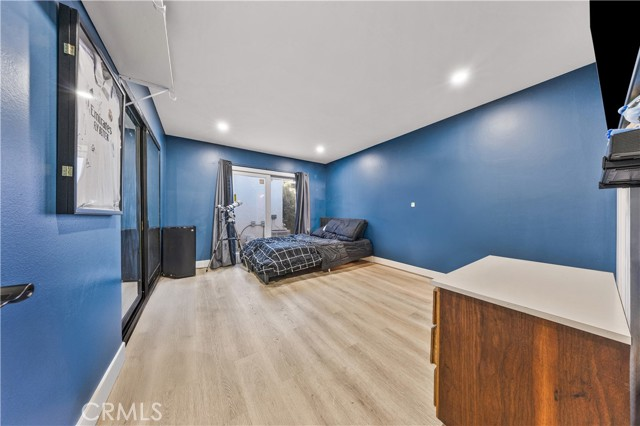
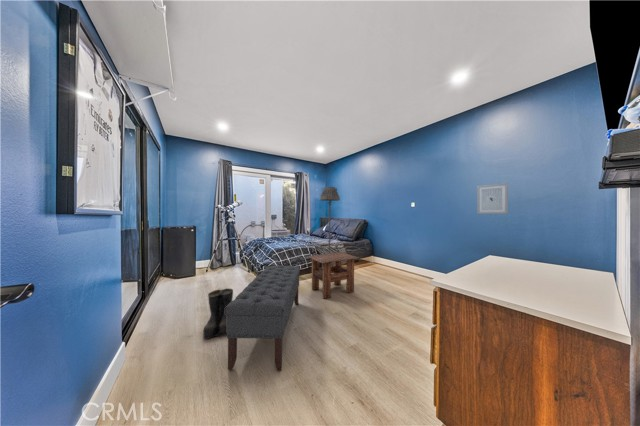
+ side table [306,251,359,300]
+ bench [225,265,301,372]
+ wall art [476,182,509,215]
+ boots [202,287,234,340]
+ floor lamp [319,186,341,254]
